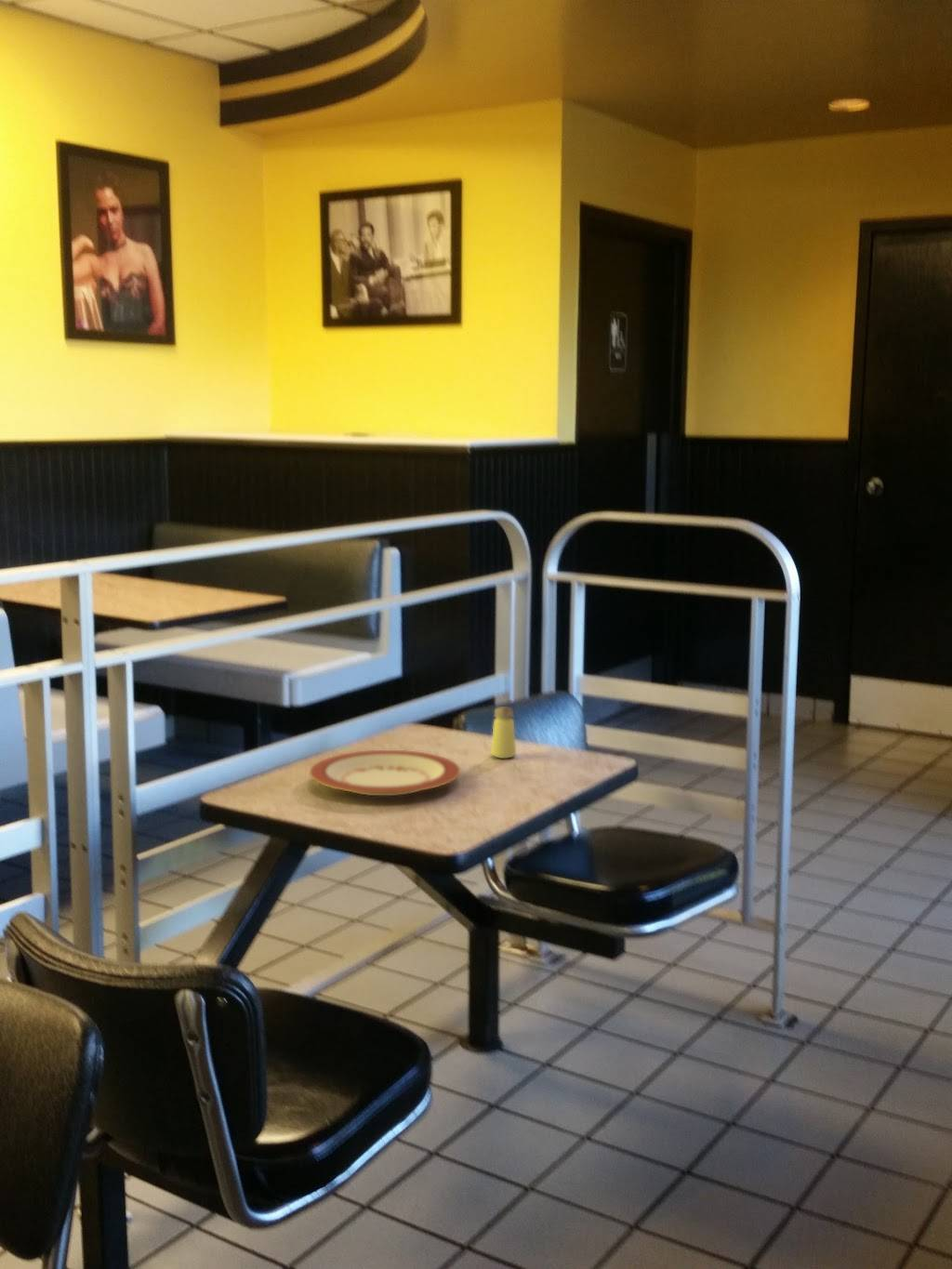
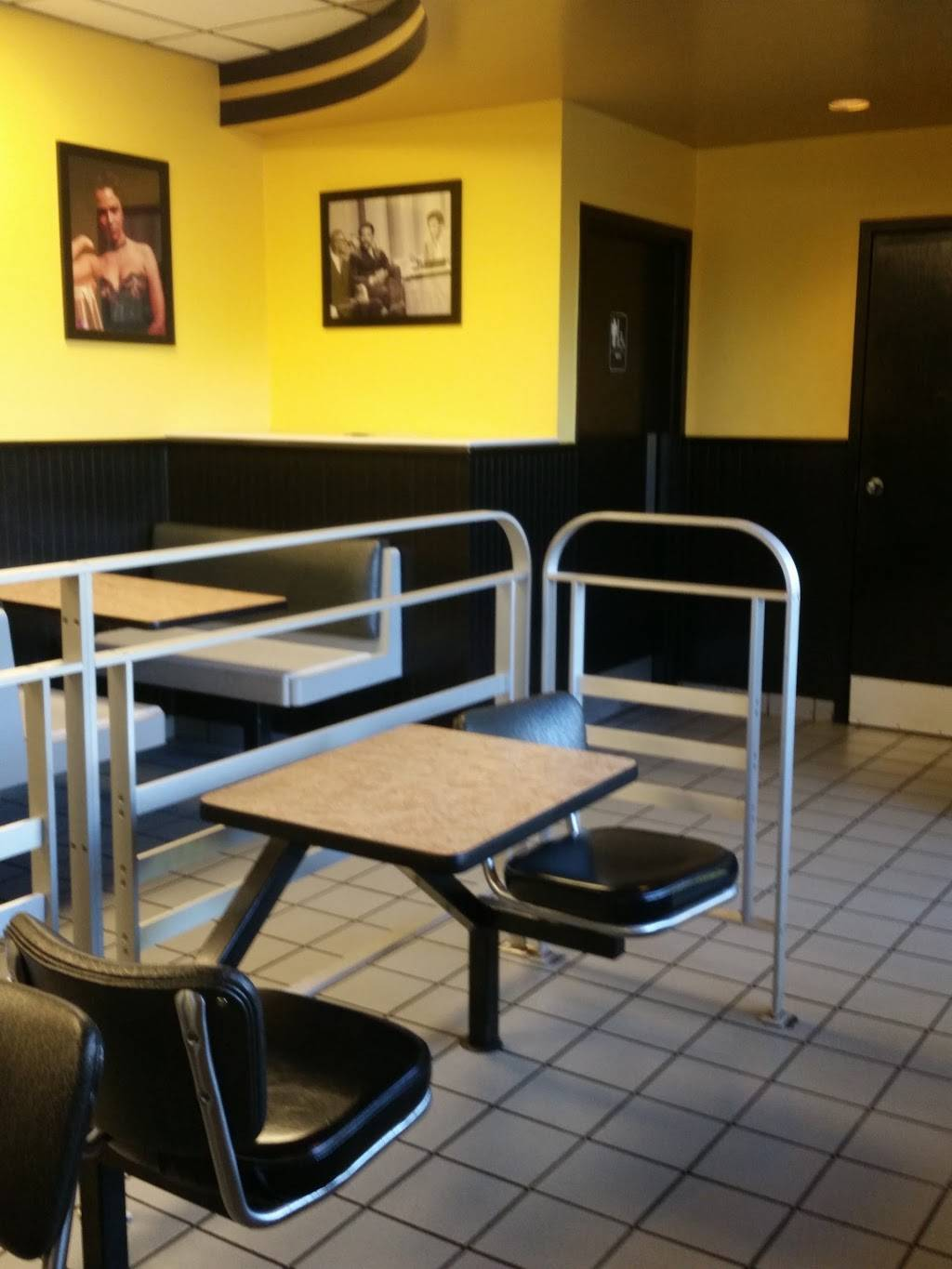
- saltshaker [490,706,517,760]
- plate [309,749,461,797]
